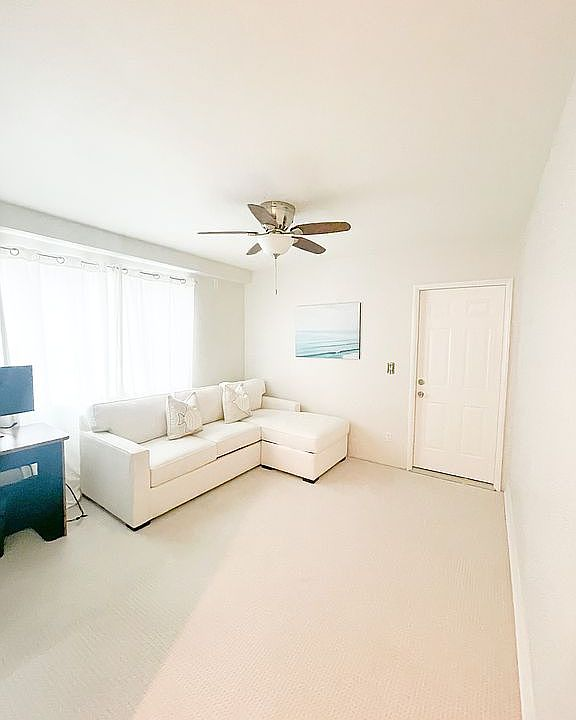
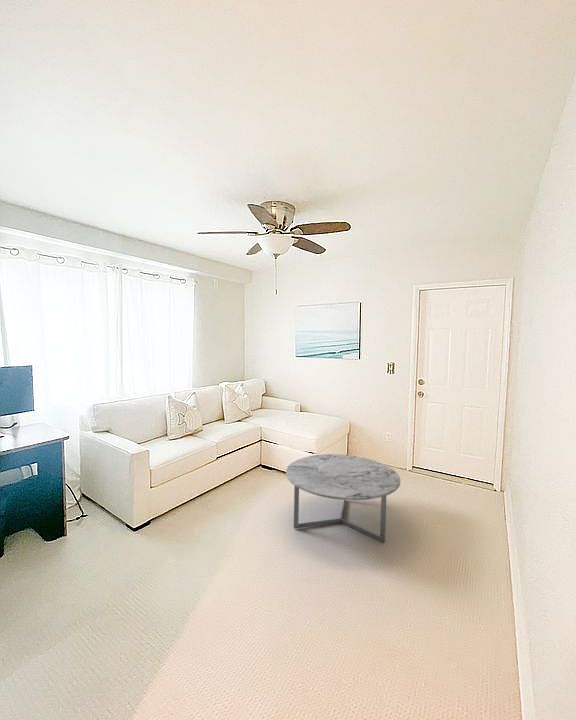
+ coffee table [285,453,401,544]
